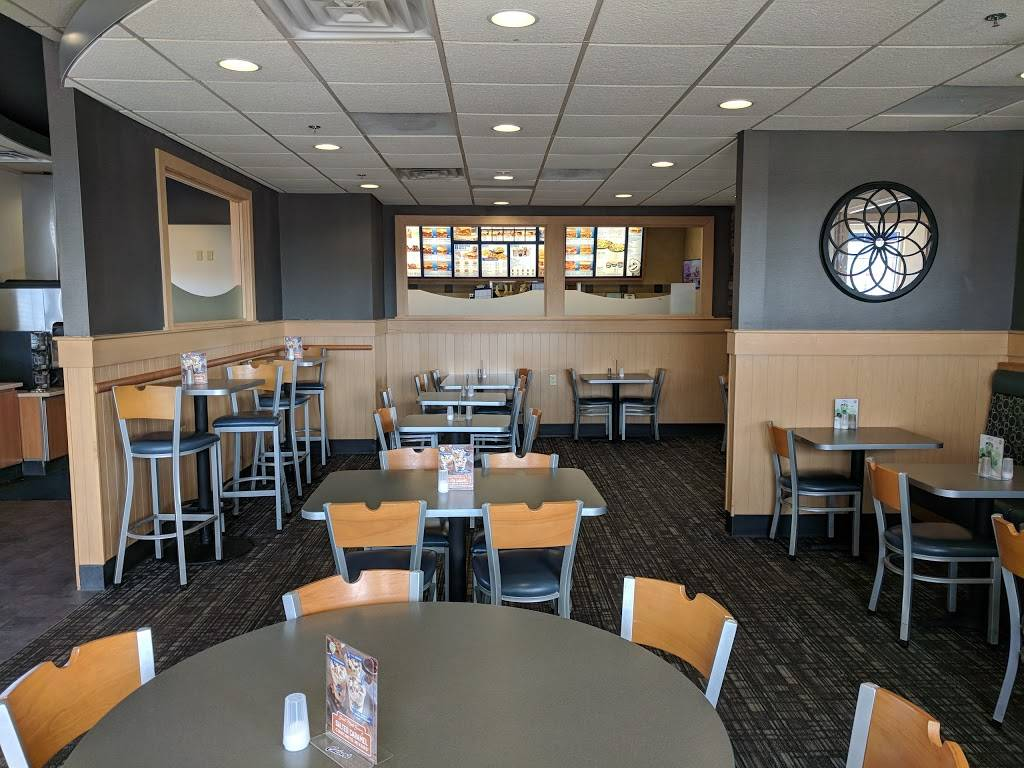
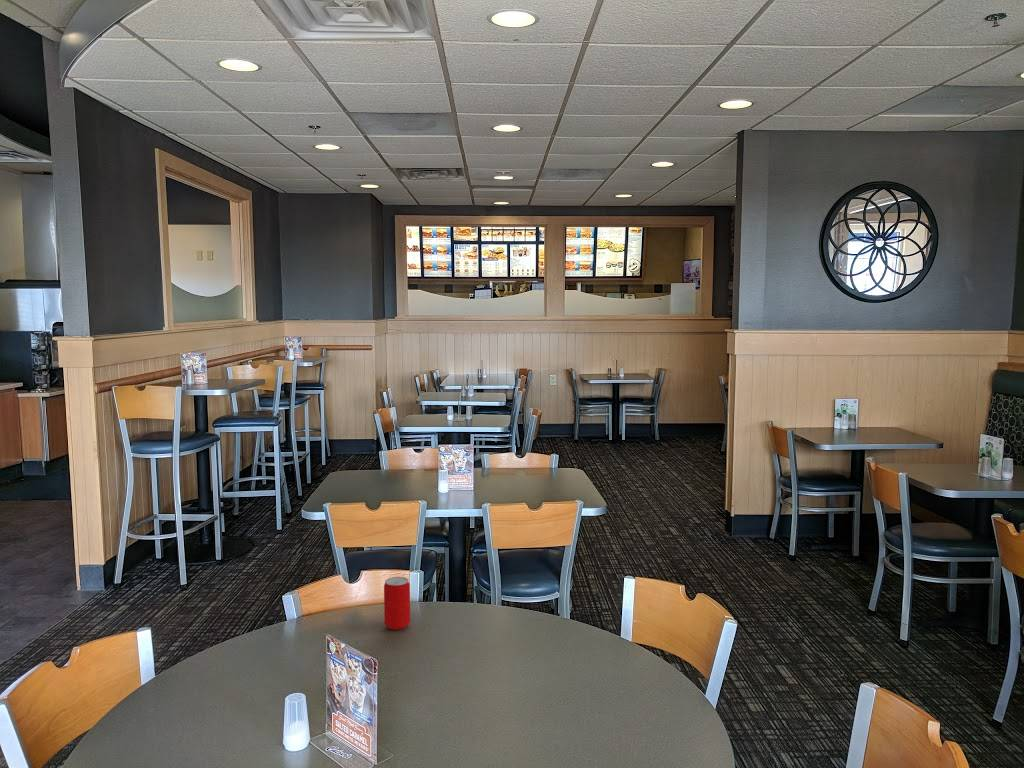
+ beverage can [383,576,411,631]
